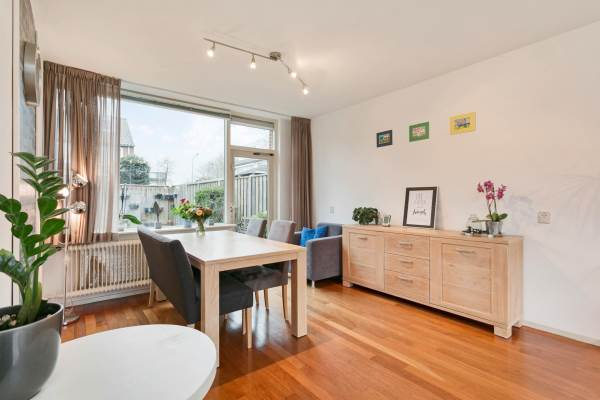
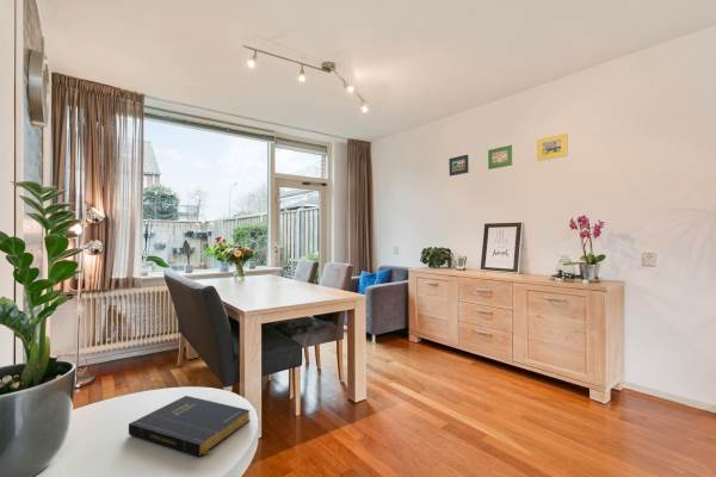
+ book [128,395,252,458]
